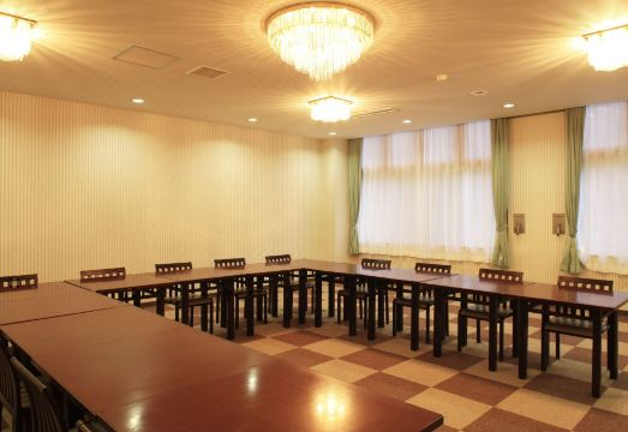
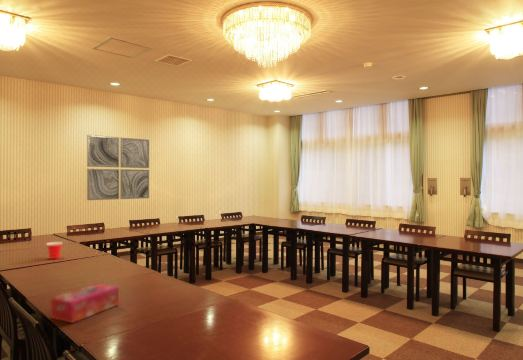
+ tissue box [50,283,120,324]
+ wall art [86,134,150,201]
+ cup [45,241,64,260]
